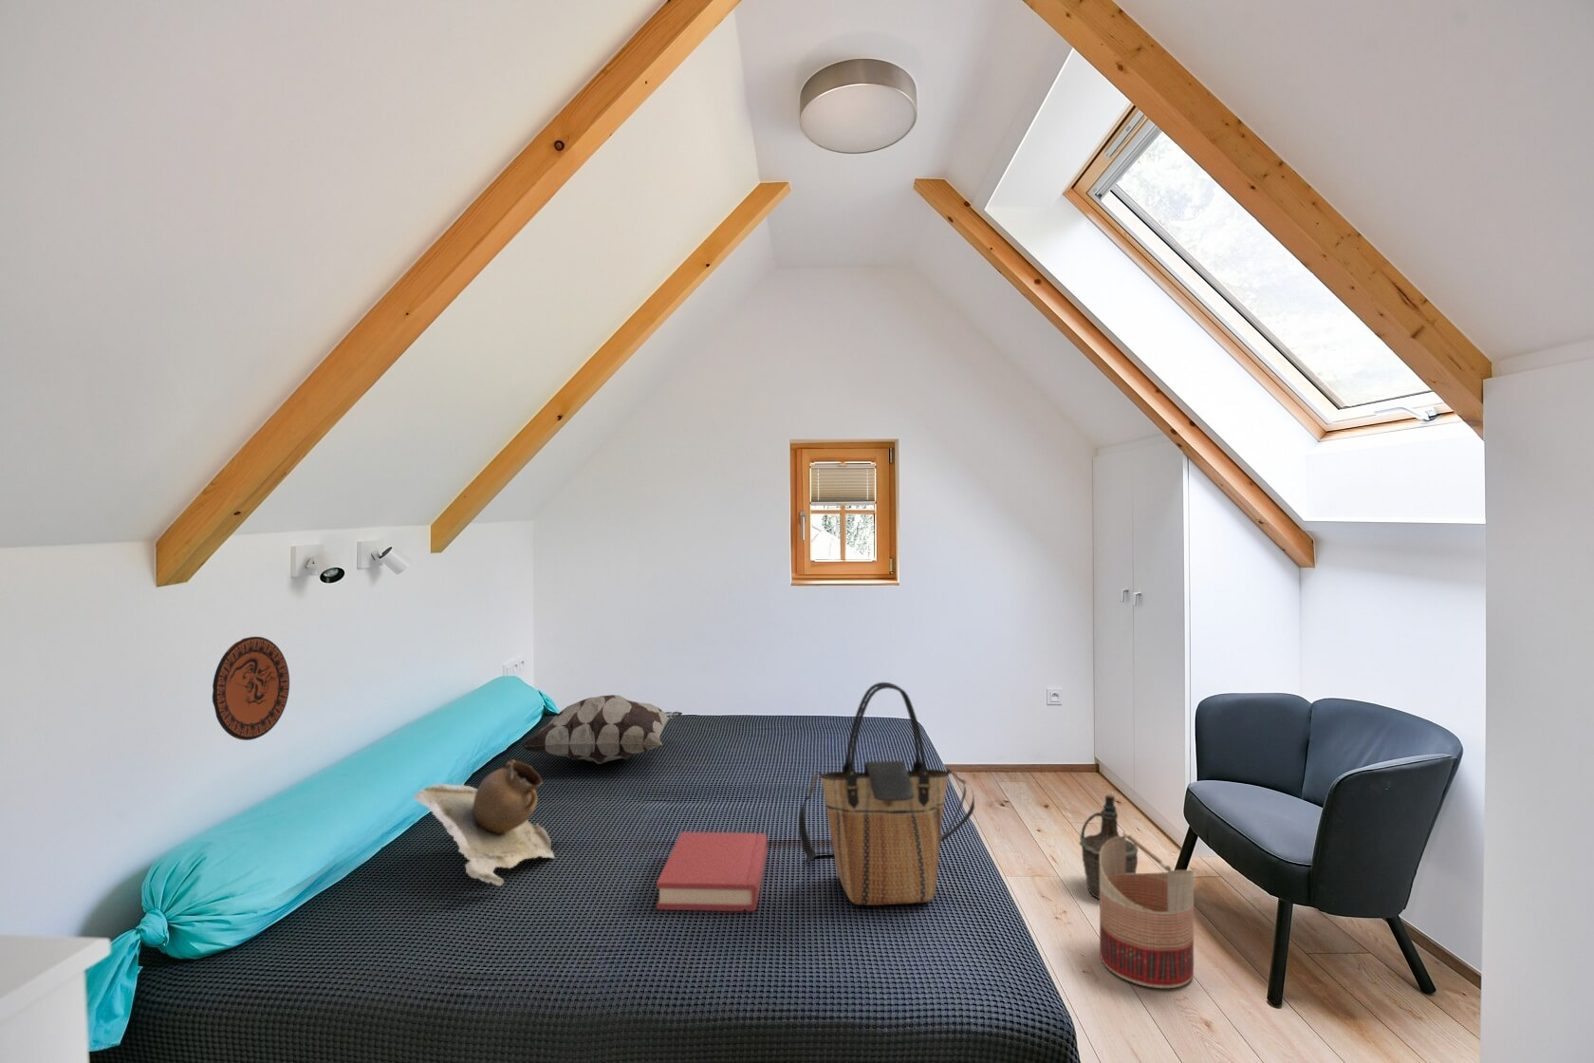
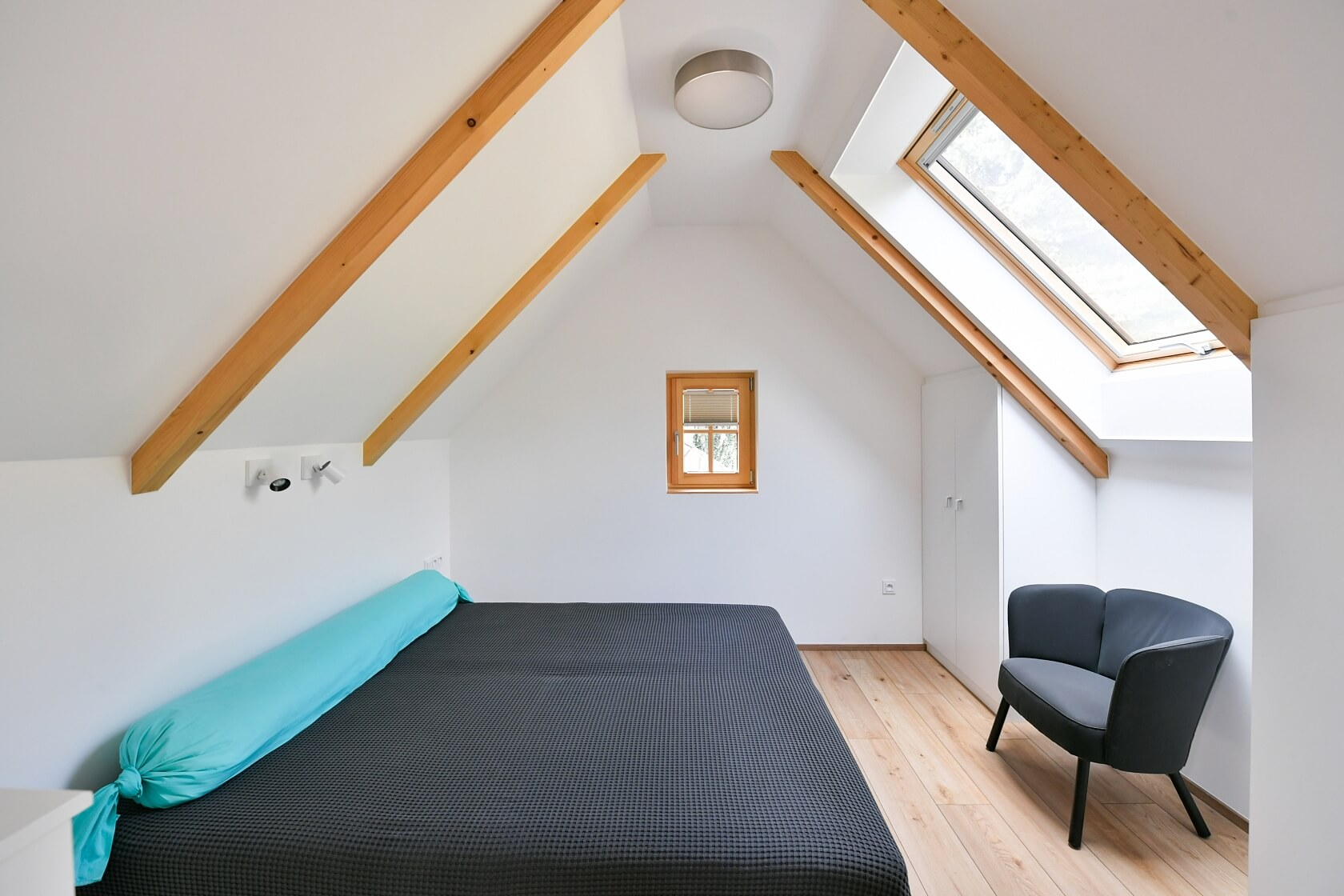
- tote bag [798,681,975,906]
- decorative pillow [519,694,683,765]
- clay pot [412,758,555,887]
- basket [1098,830,1194,989]
- bottle [1079,794,1140,899]
- hardback book [656,832,767,912]
- decorative plate [211,636,291,741]
